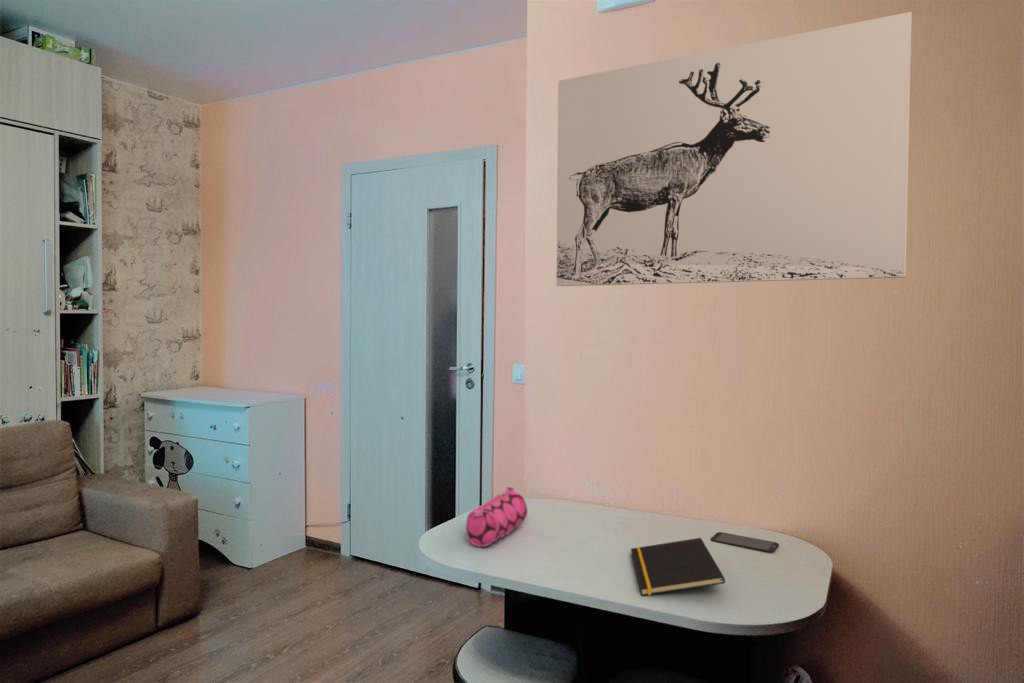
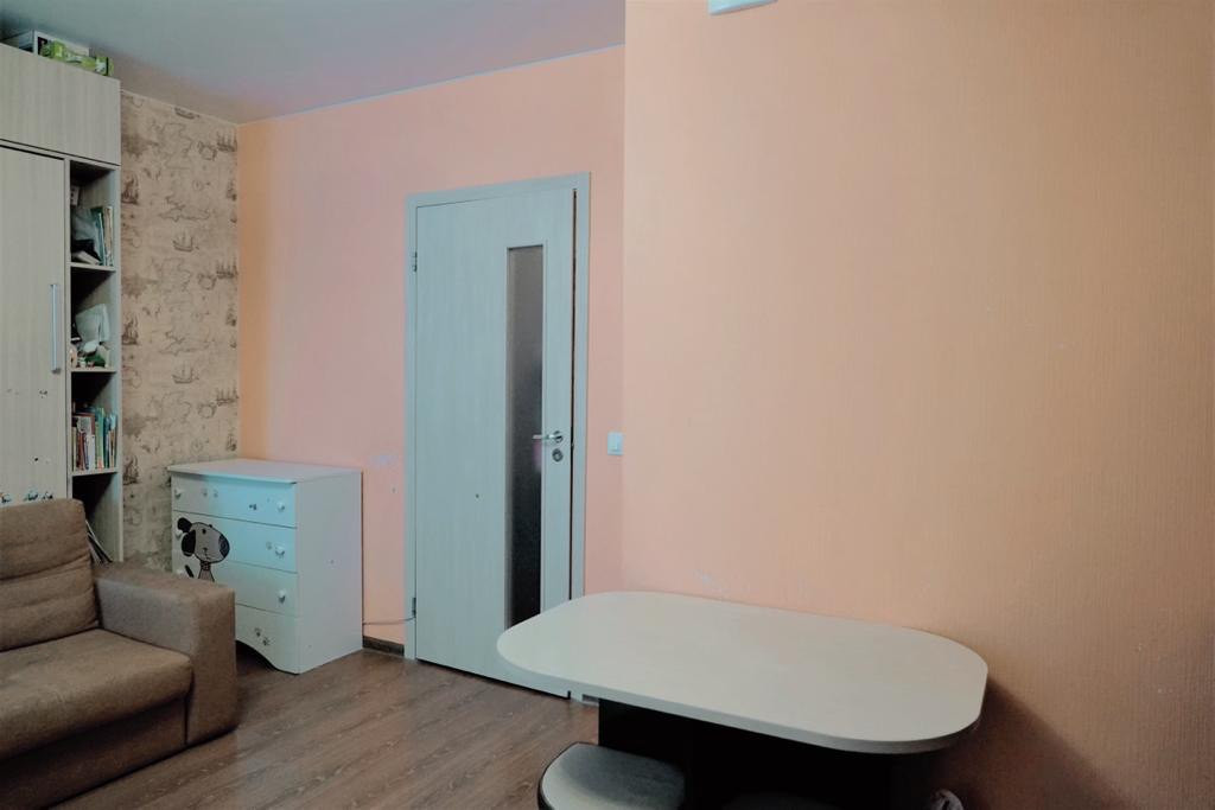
- smartphone [710,531,780,553]
- notepad [630,537,726,597]
- pencil case [465,486,528,548]
- wall art [556,11,913,287]
